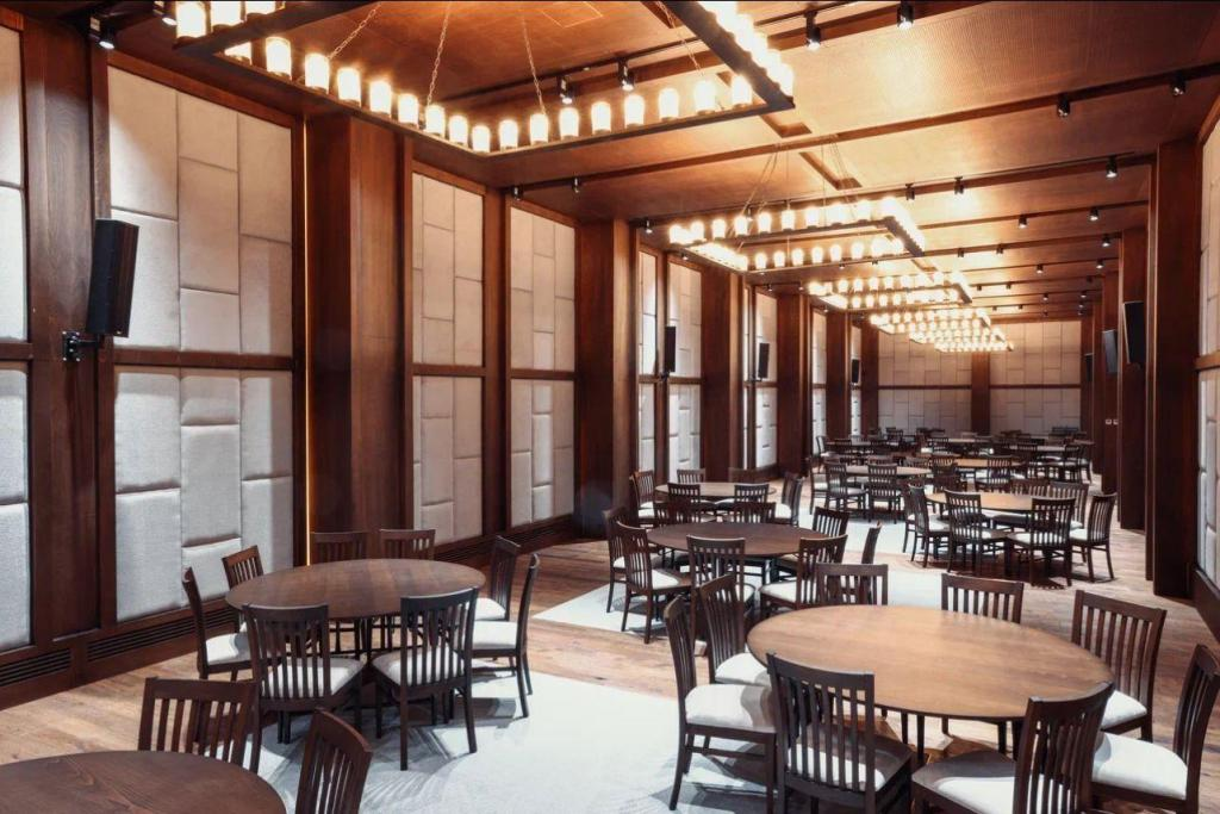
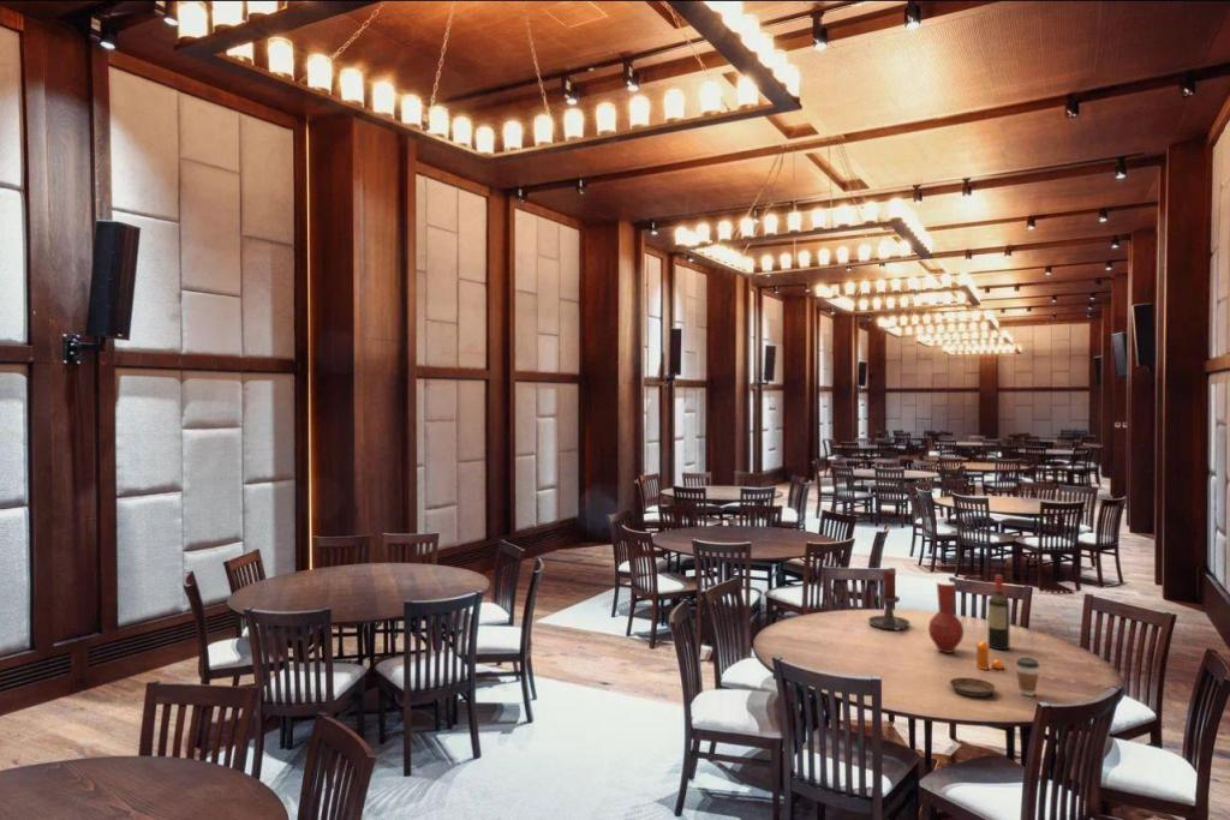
+ candle holder [867,569,910,632]
+ vase [927,580,965,654]
+ wine bottle [987,574,1010,651]
+ pepper shaker [975,641,1005,670]
+ coffee cup [1015,657,1040,698]
+ saucer [949,676,997,698]
